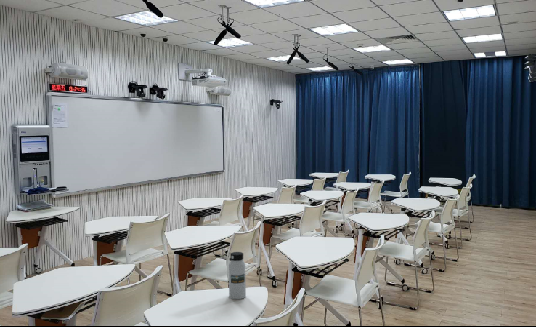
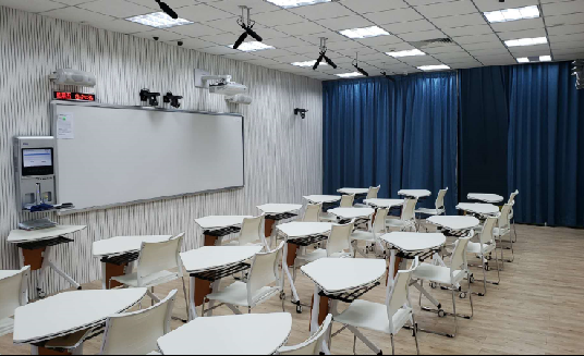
- water bottle [228,251,247,300]
